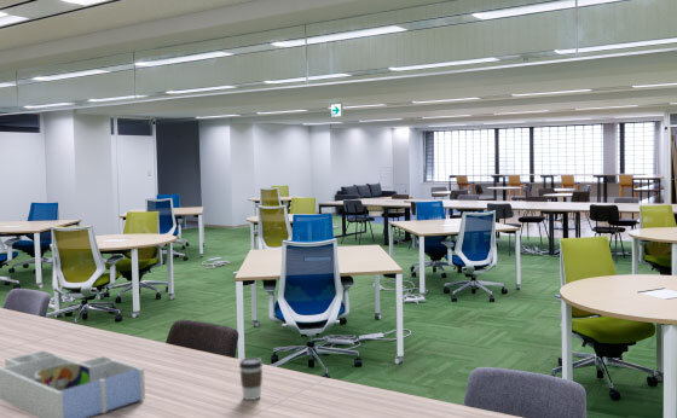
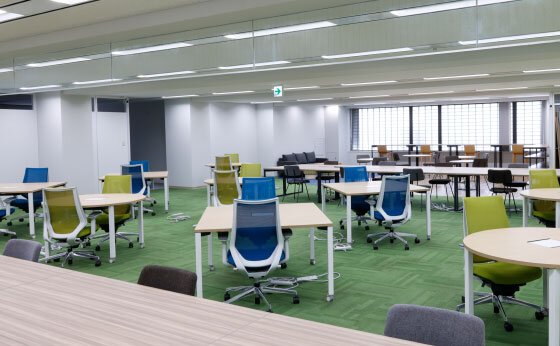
- coffee cup [238,356,264,401]
- desk organizer [0,349,146,418]
